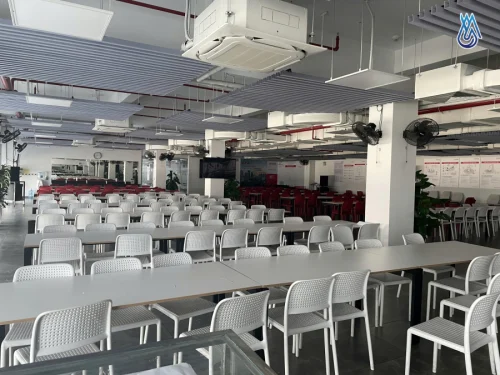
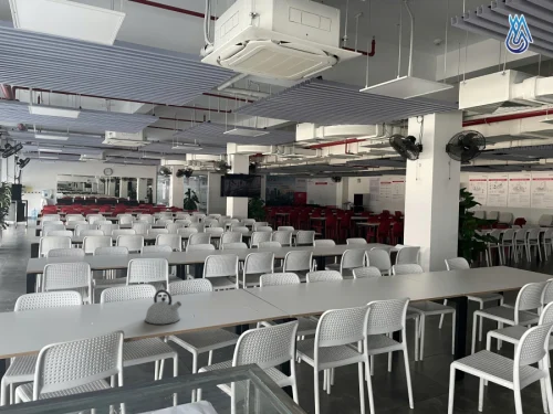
+ kettle [144,288,182,325]
